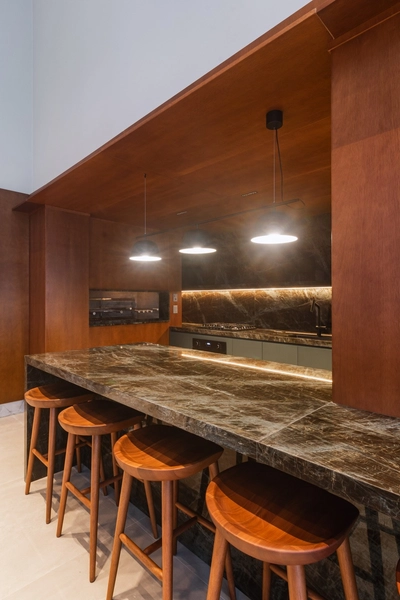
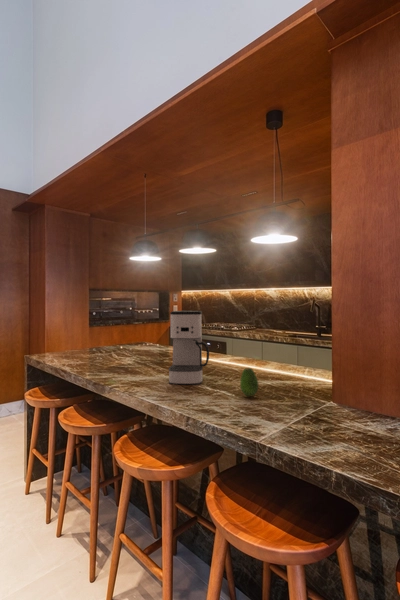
+ fruit [239,367,259,397]
+ coffee maker [168,310,210,386]
